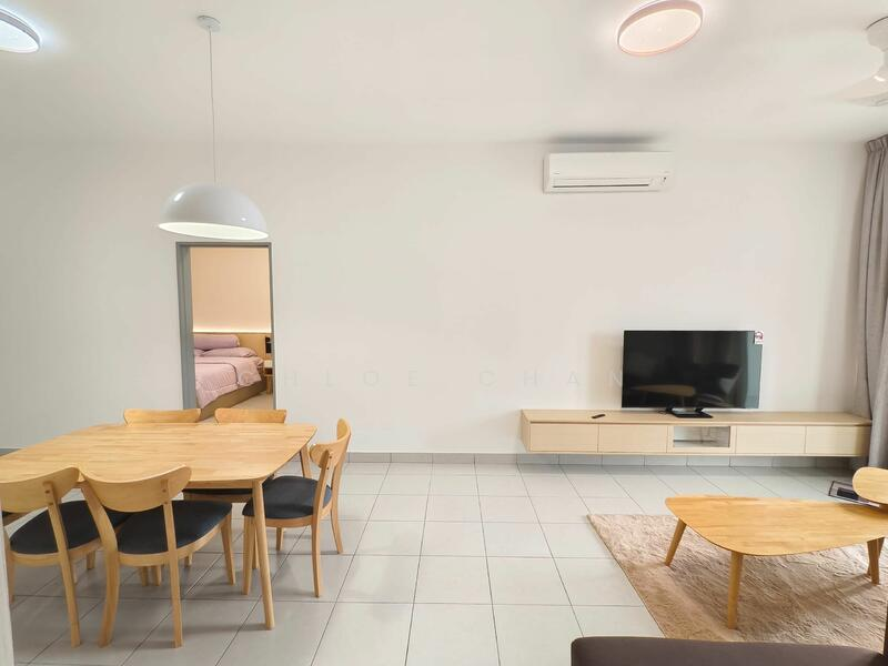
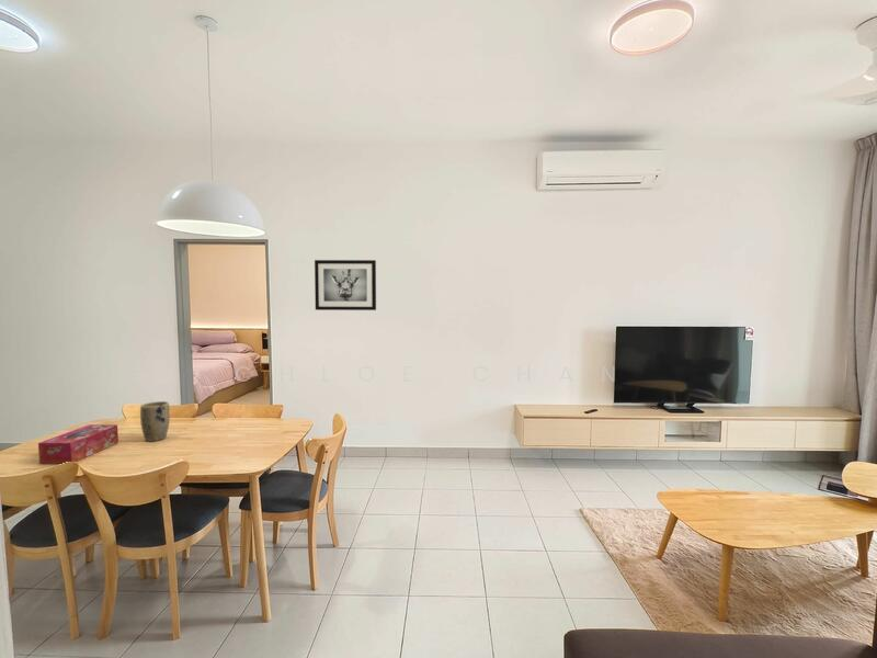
+ tissue box [37,423,119,465]
+ wall art [314,259,377,311]
+ plant pot [139,400,171,442]
